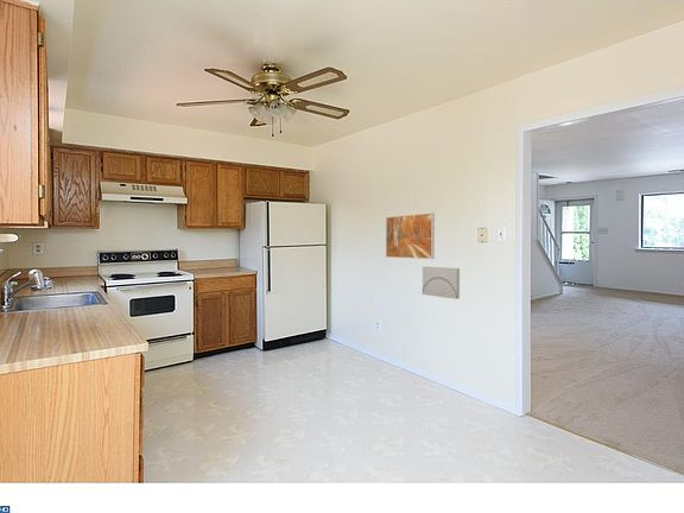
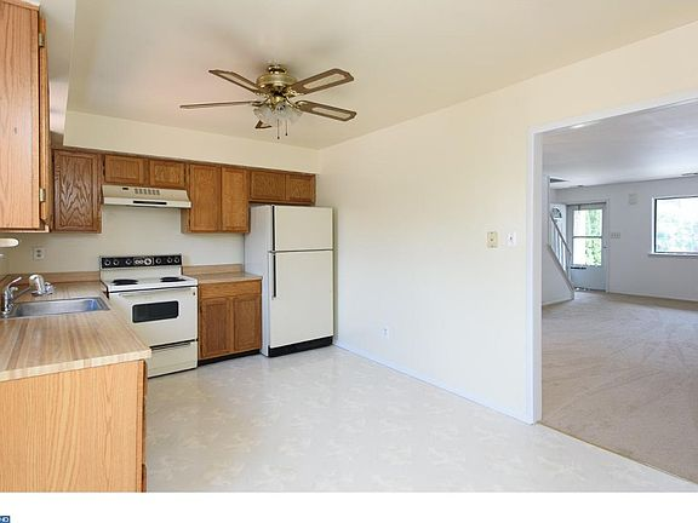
- wall art [422,265,461,300]
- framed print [385,211,436,260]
